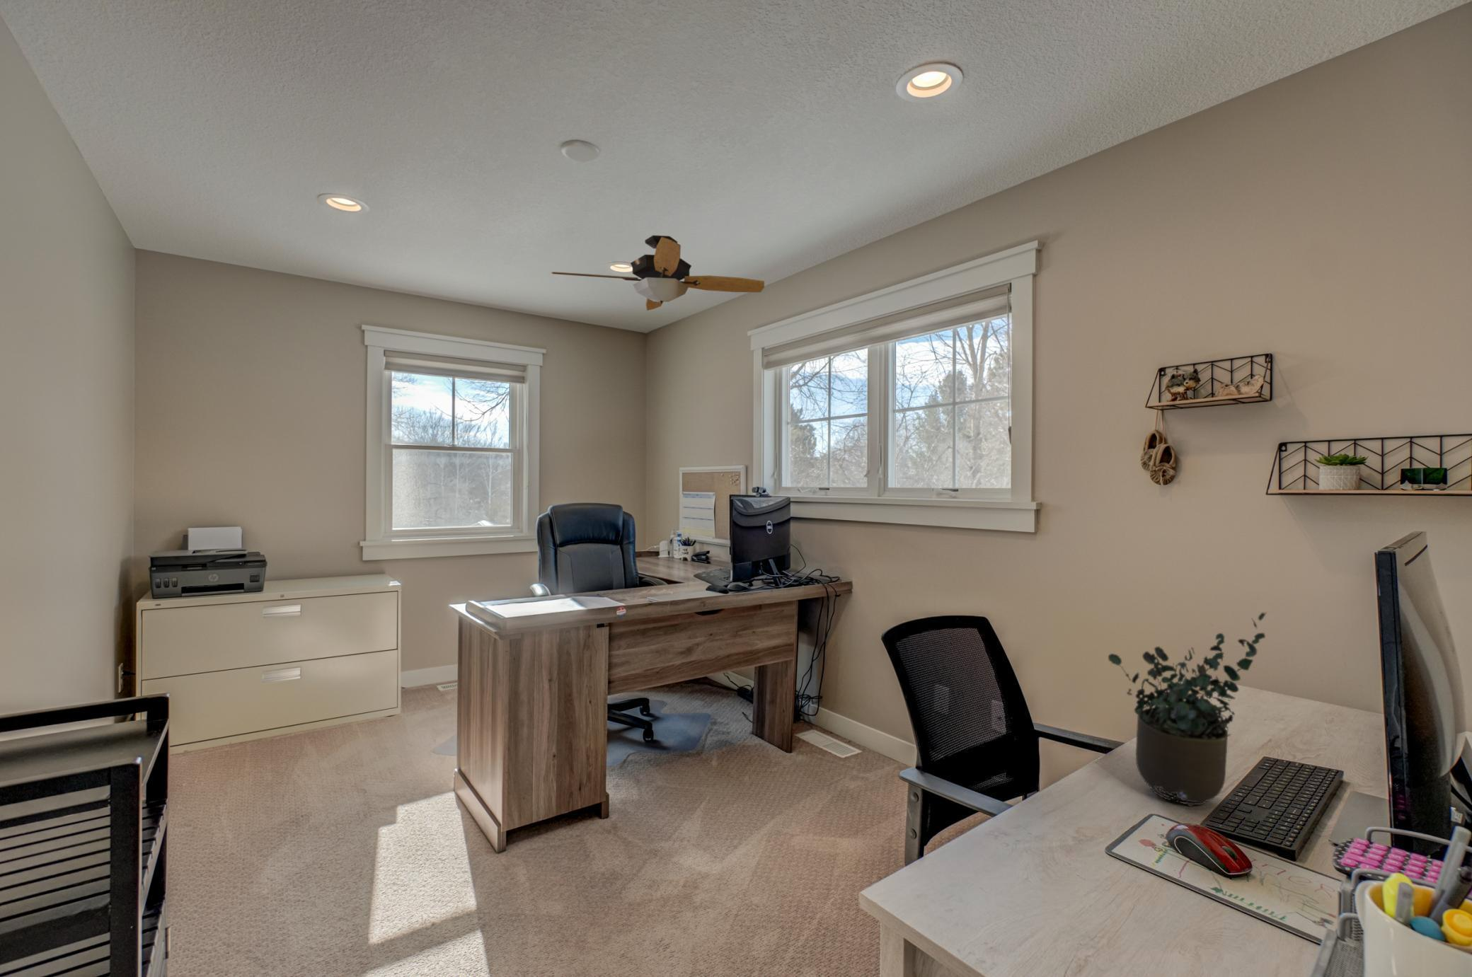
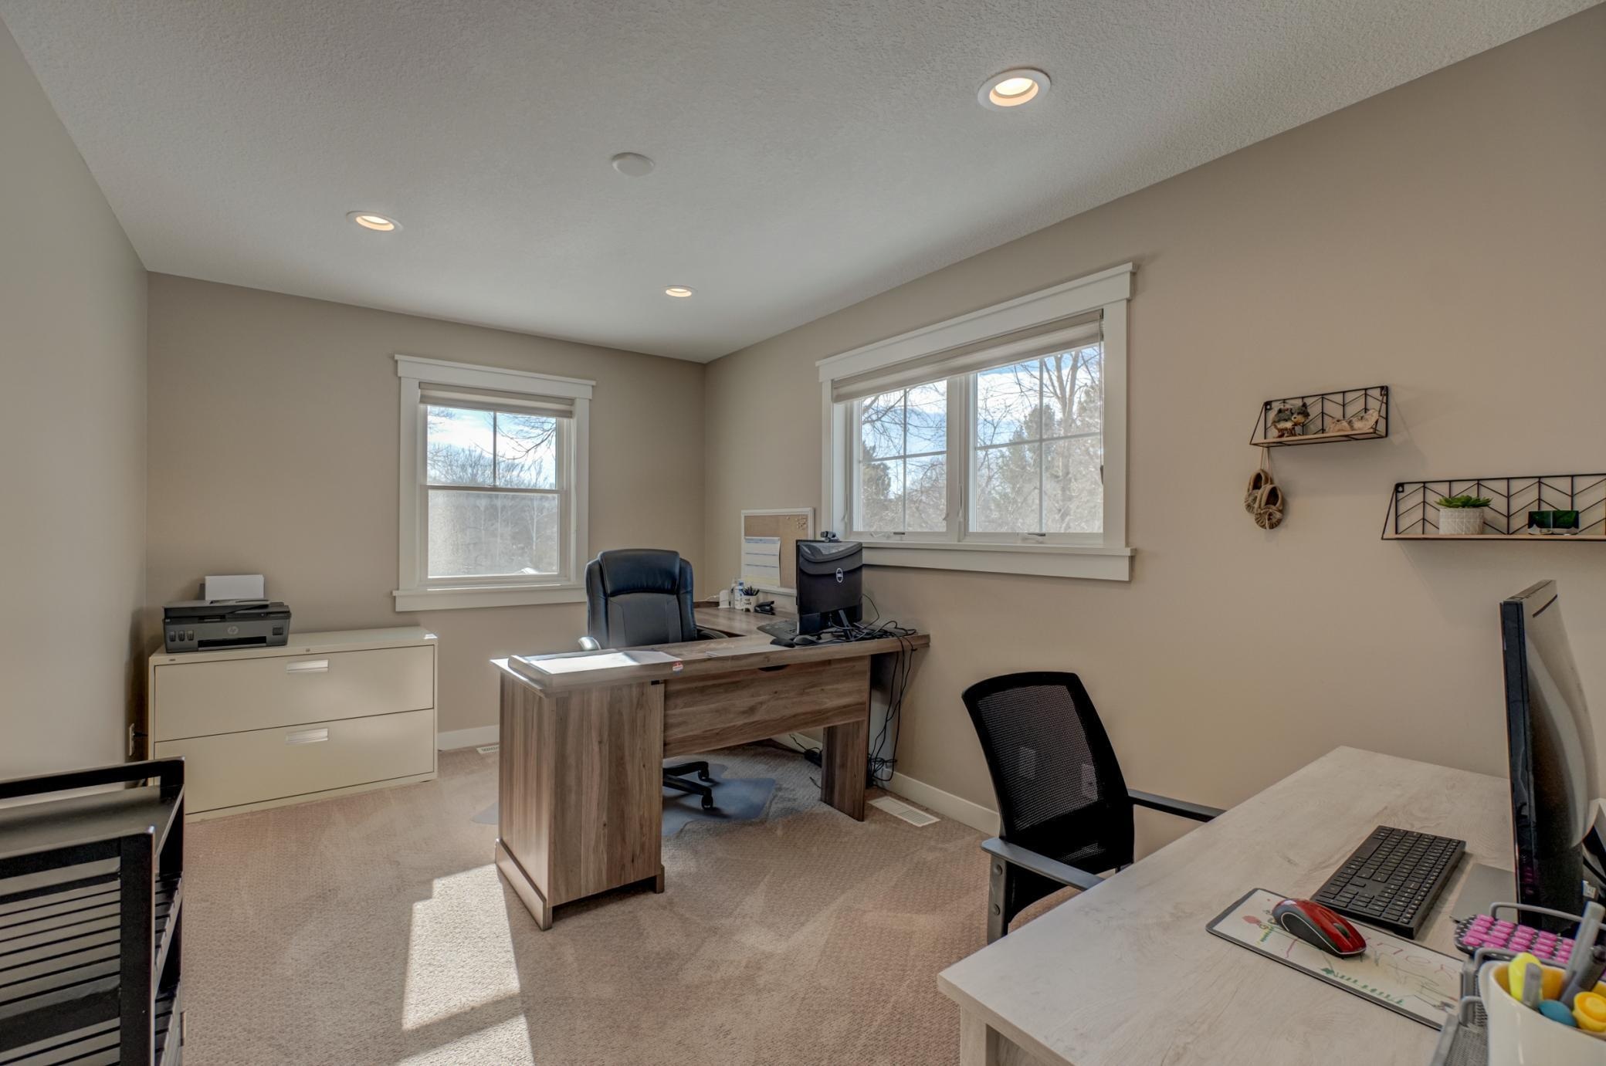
- ceiling fan [551,234,765,311]
- potted plant [1108,612,1267,807]
